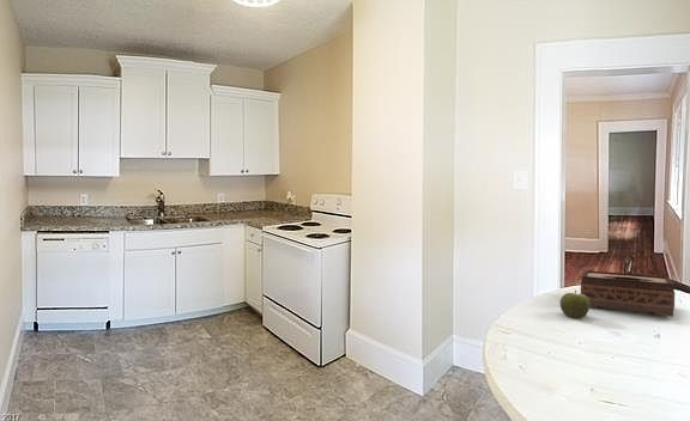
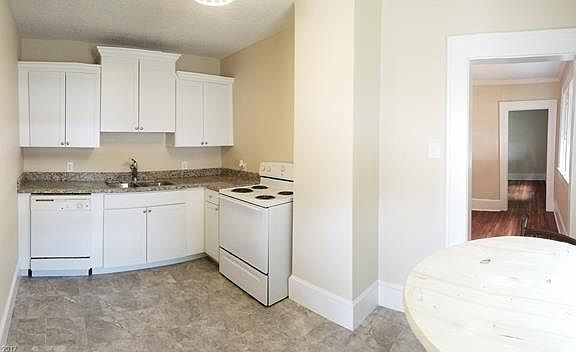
- apple [558,288,591,319]
- tissue box [580,269,676,318]
